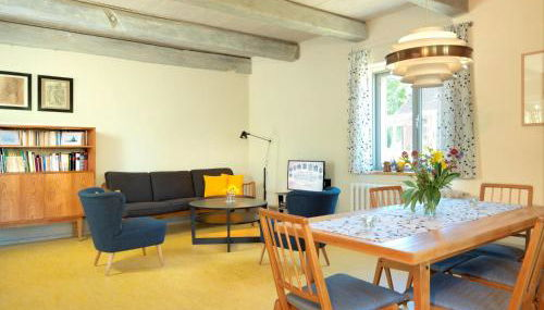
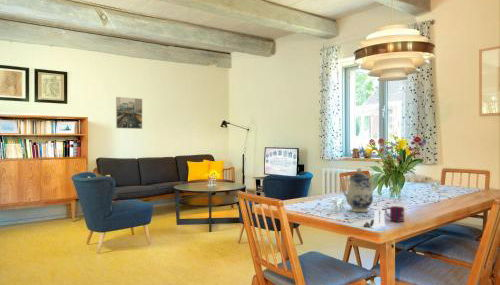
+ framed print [115,96,143,130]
+ teapot [340,167,377,213]
+ mug [384,205,405,223]
+ salt and pepper shaker set [363,209,387,229]
